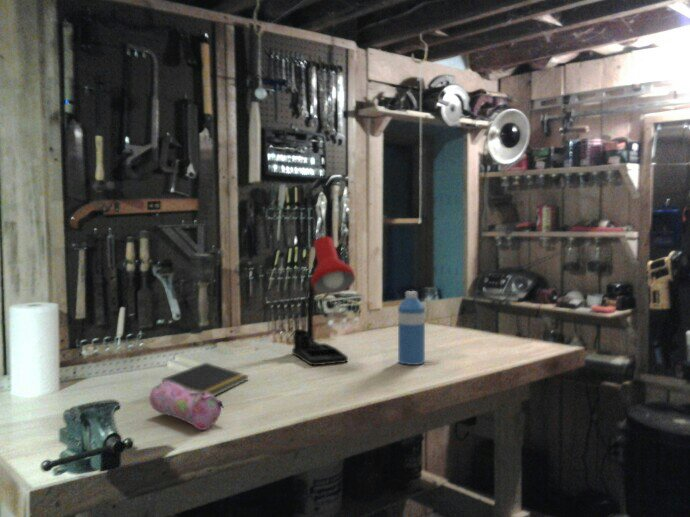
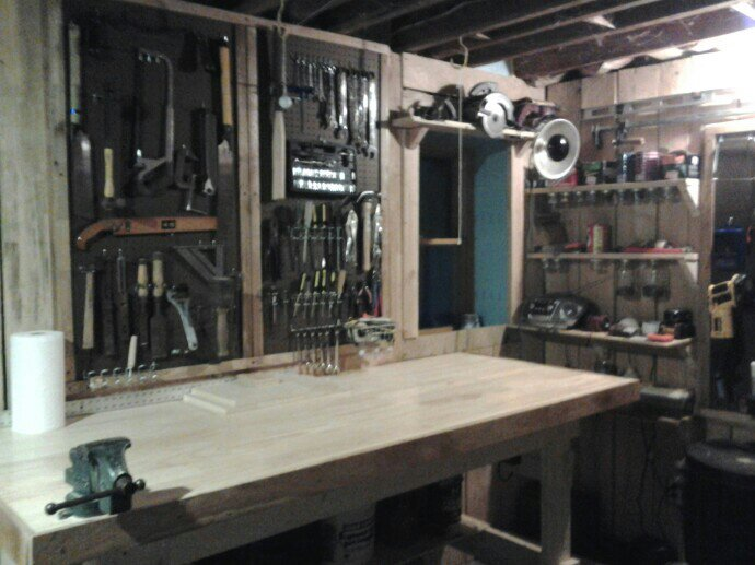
- water bottle [397,290,426,366]
- desk lamp [291,236,356,366]
- notepad [161,362,250,397]
- pencil case [148,381,225,431]
